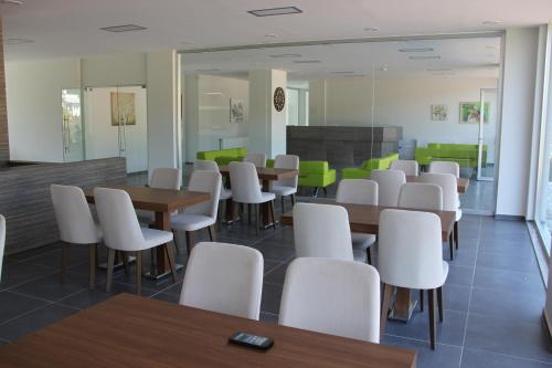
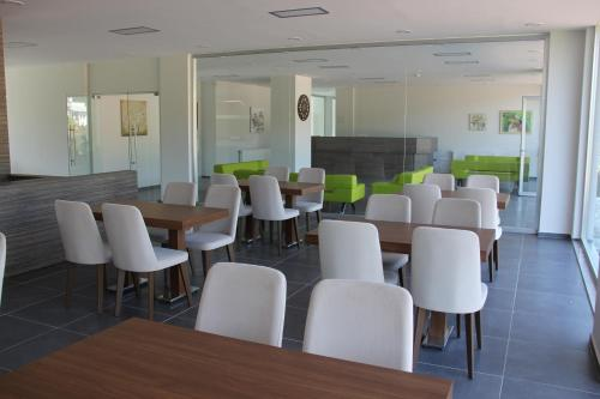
- smartphone [227,330,275,350]
